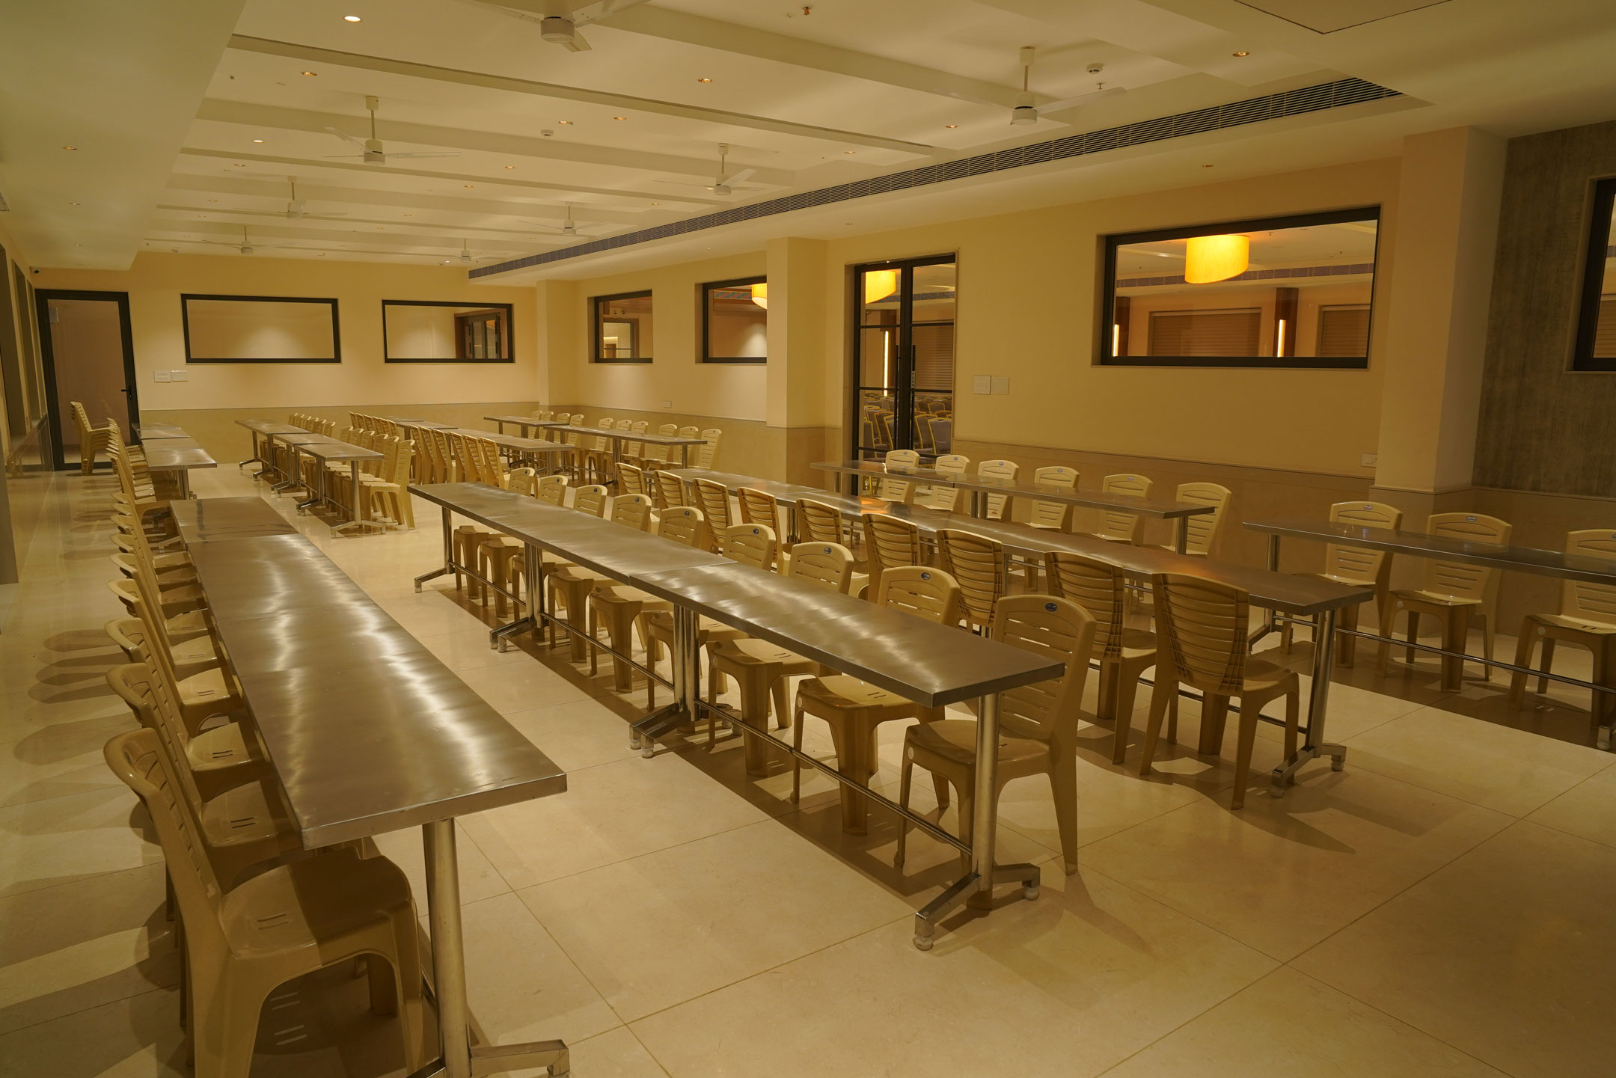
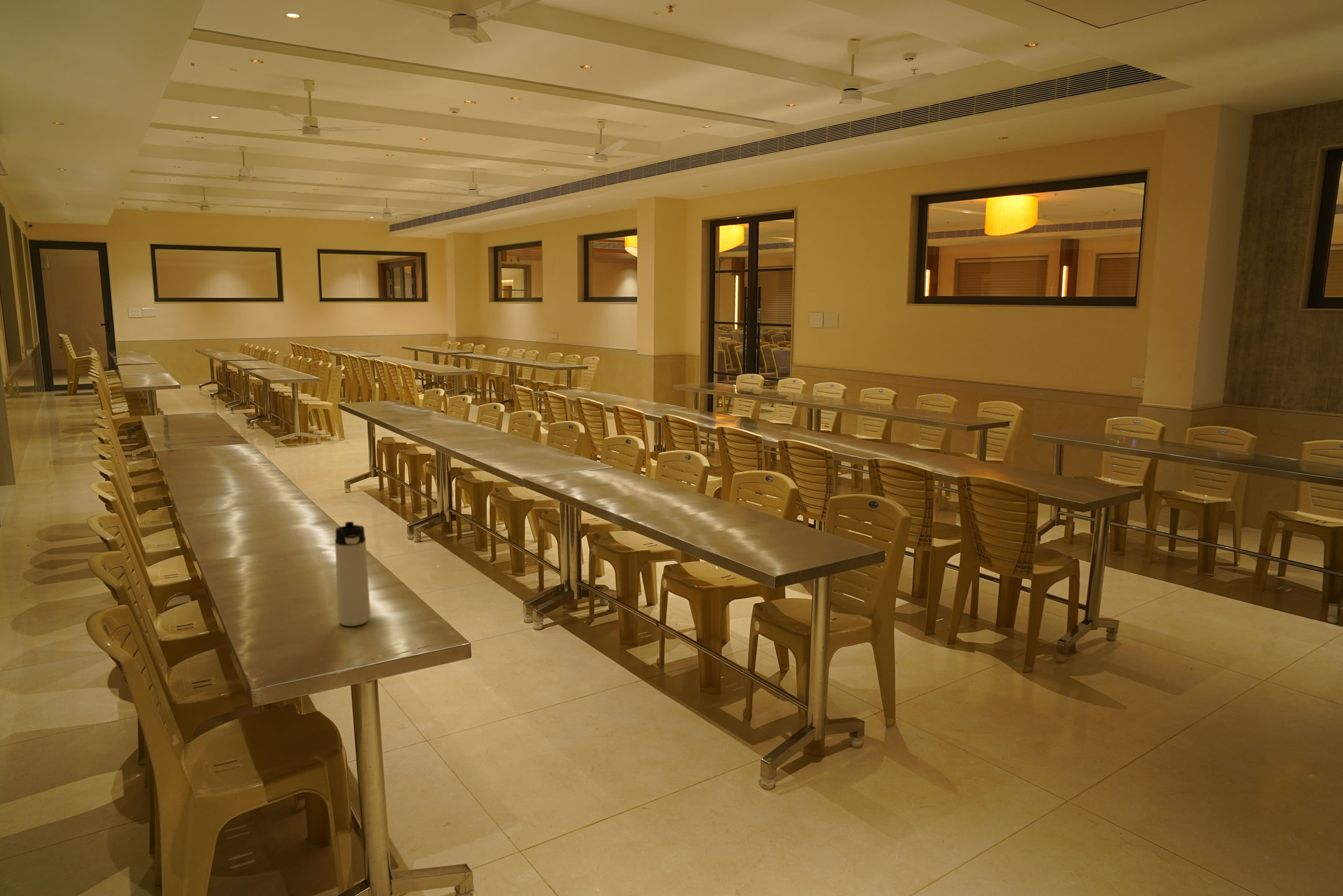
+ thermos bottle [335,521,371,627]
